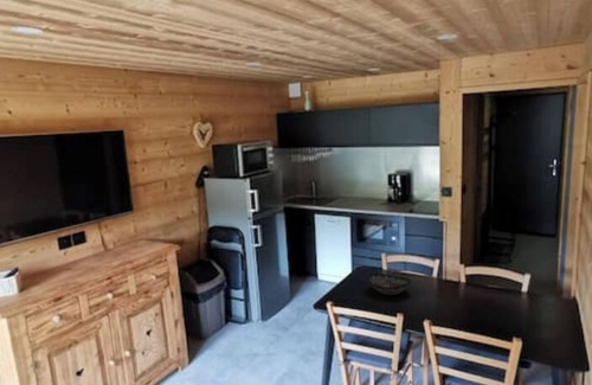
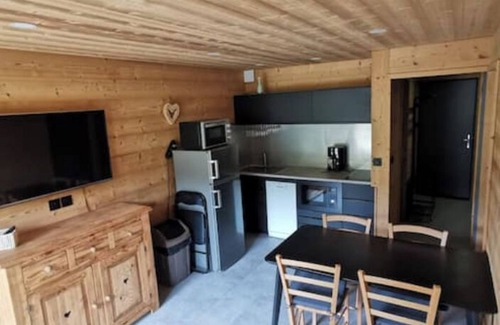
- decorative bowl [366,272,412,296]
